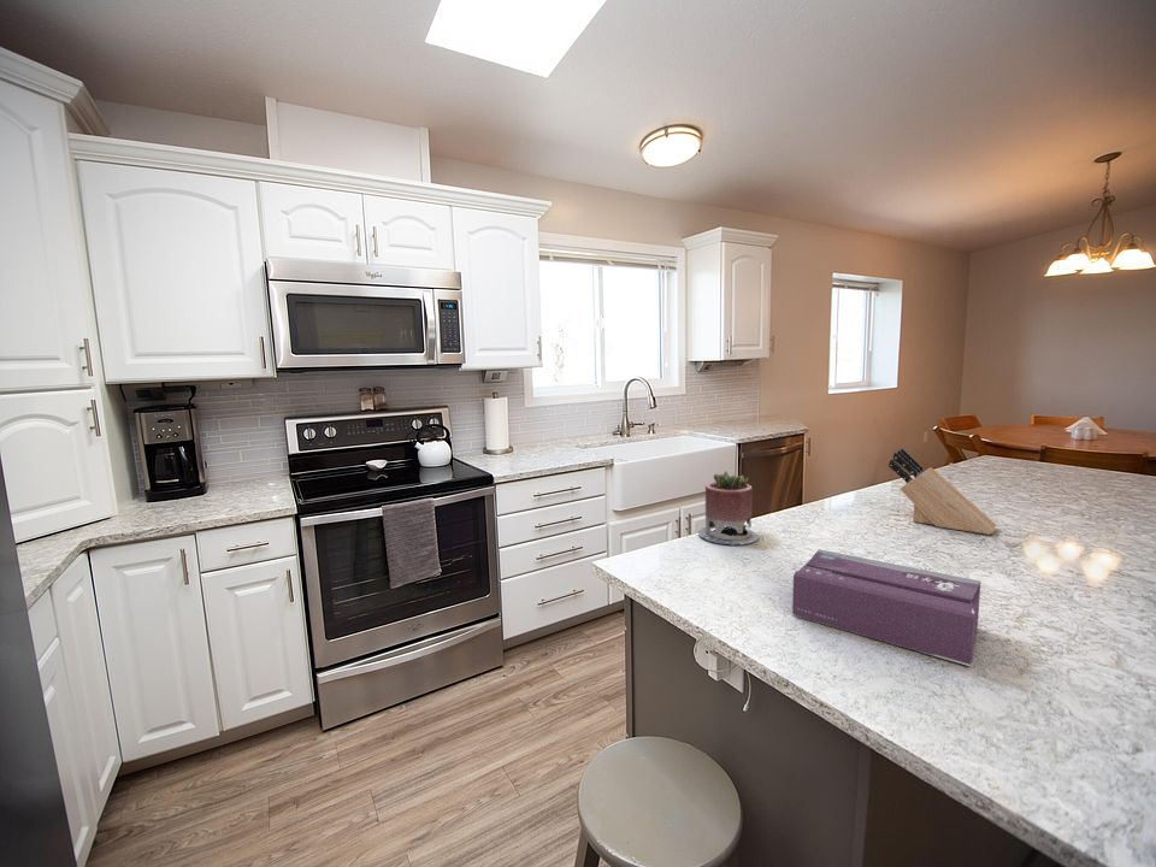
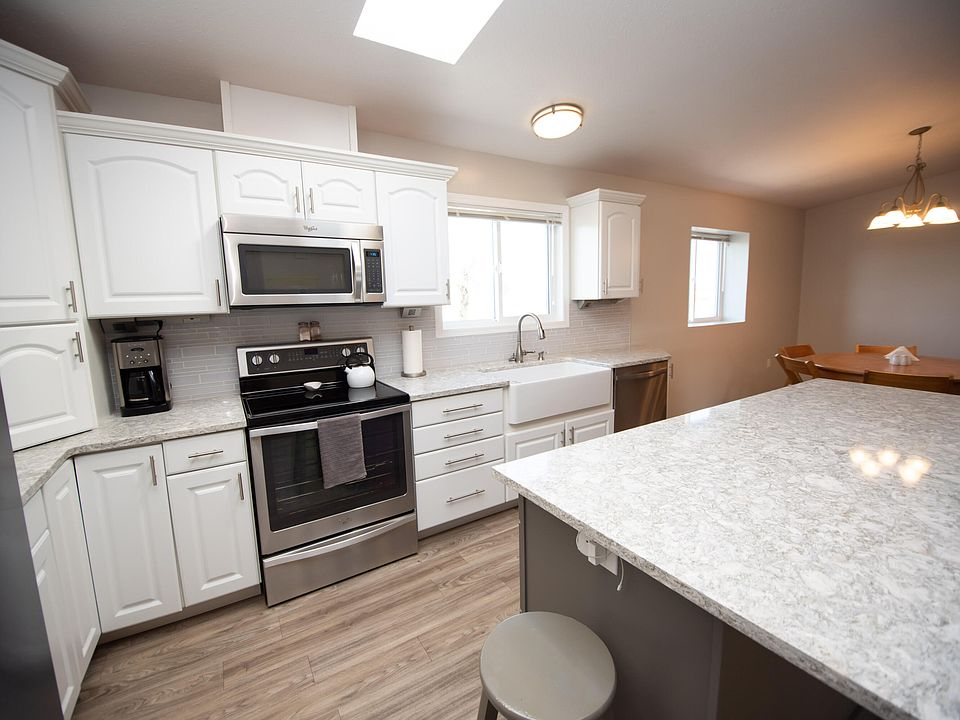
- tissue box [791,548,981,667]
- succulent planter [697,470,760,547]
- knife block [887,448,997,536]
